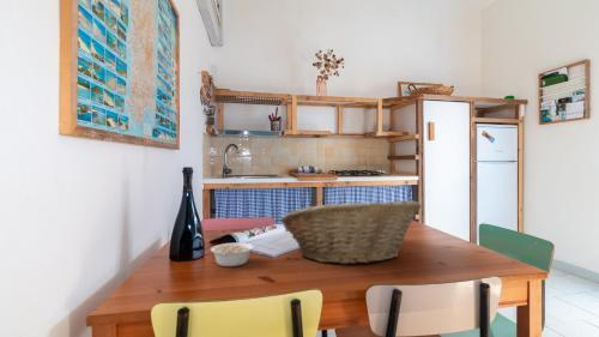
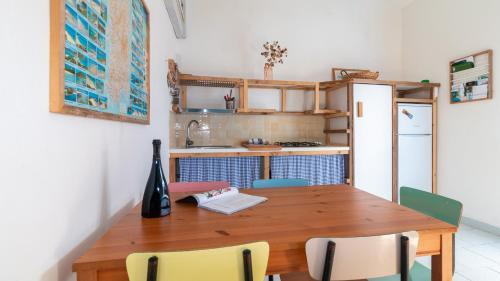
- fruit basket [279,199,423,265]
- legume [210,242,259,267]
